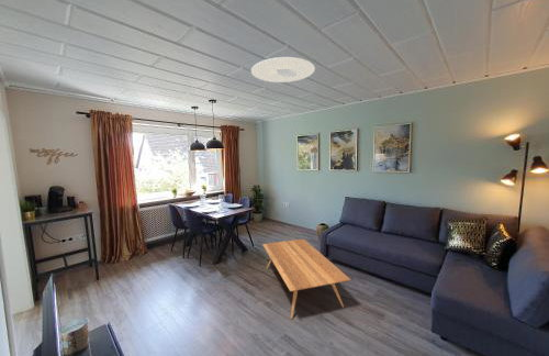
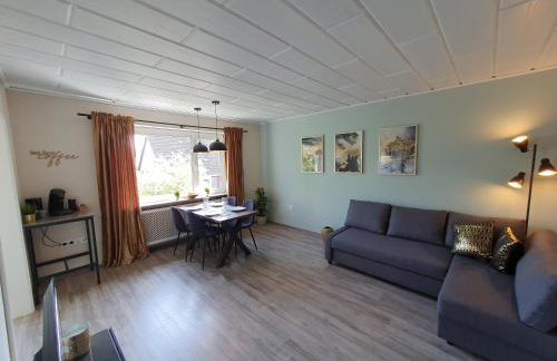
- coffee table [261,238,351,320]
- ceiling light [250,56,316,84]
